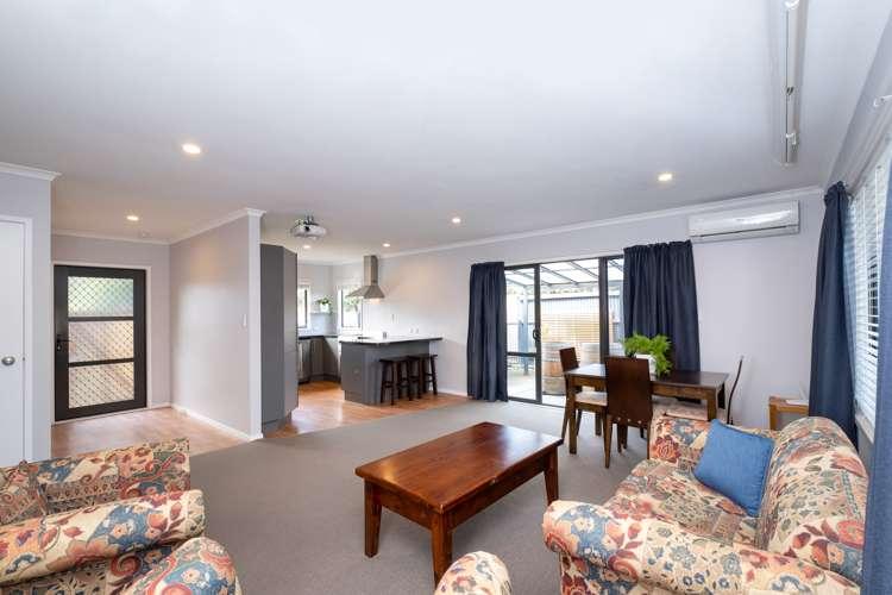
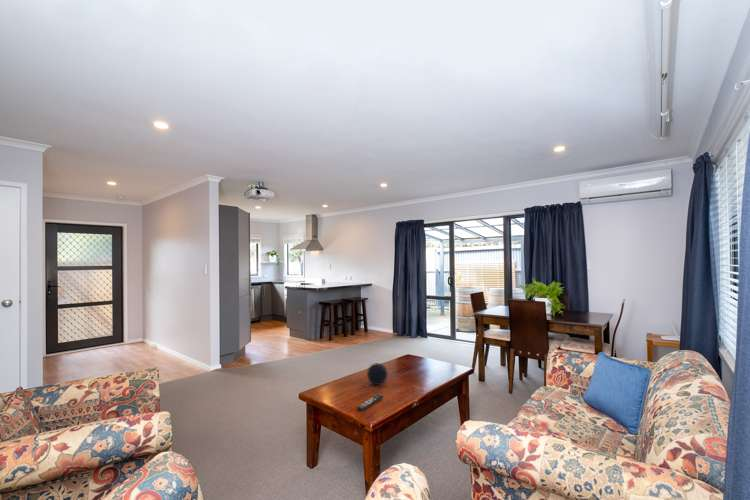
+ decorative orb [366,362,389,386]
+ remote control [356,393,384,412]
